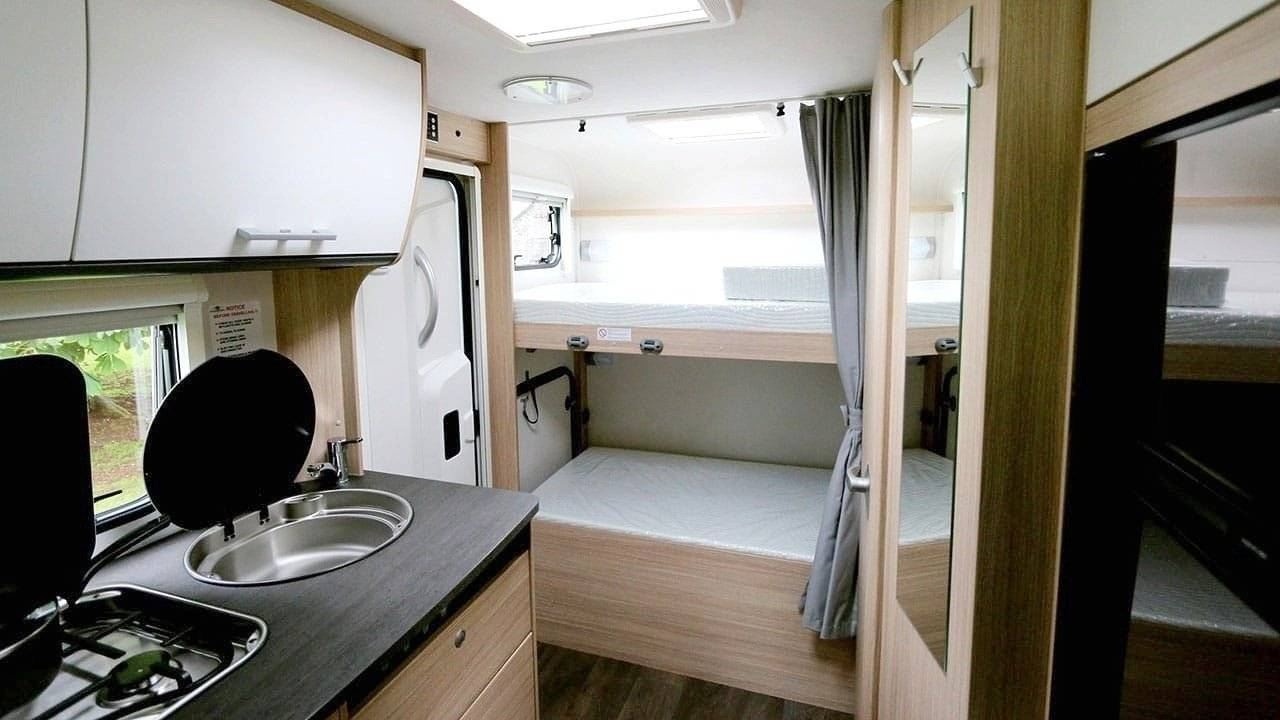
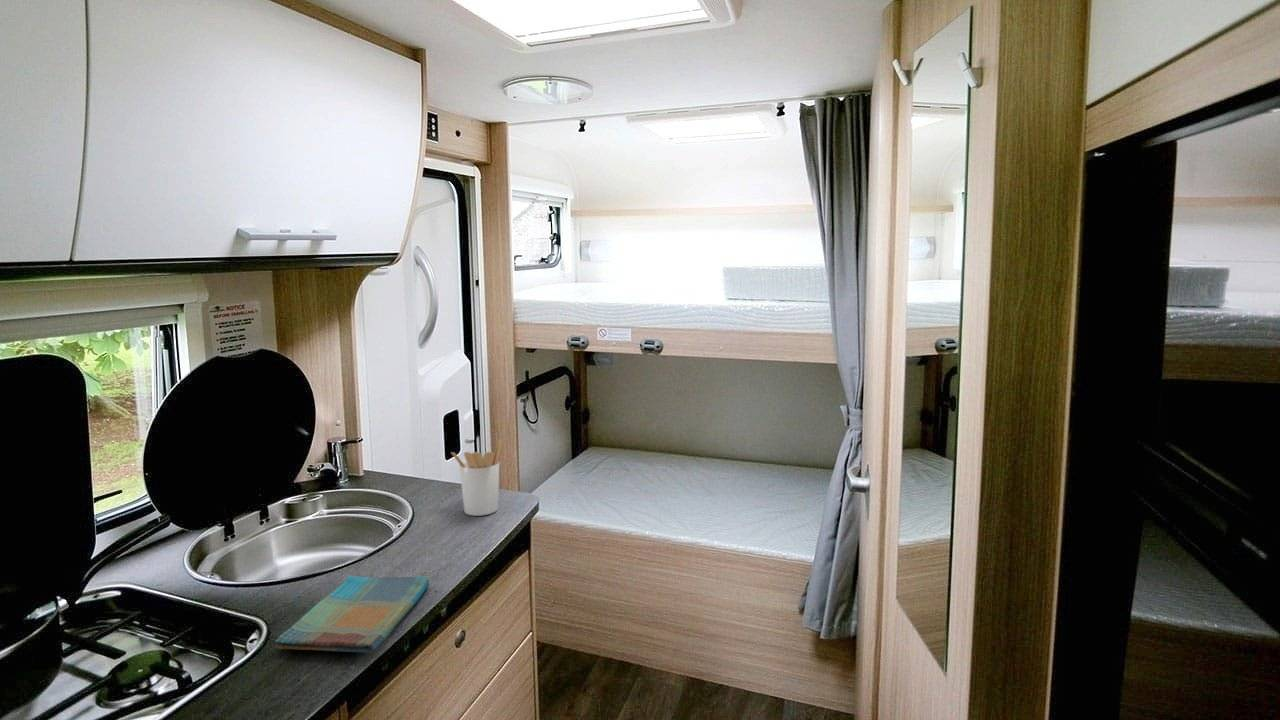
+ dish towel [274,574,430,654]
+ utensil holder [450,438,504,517]
